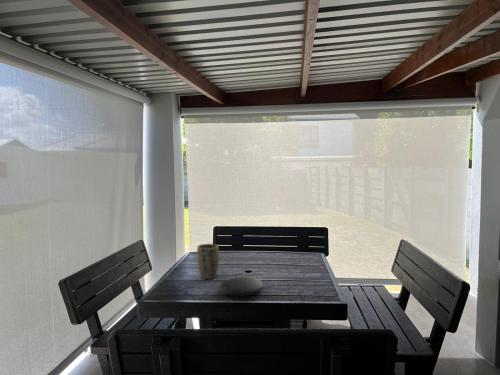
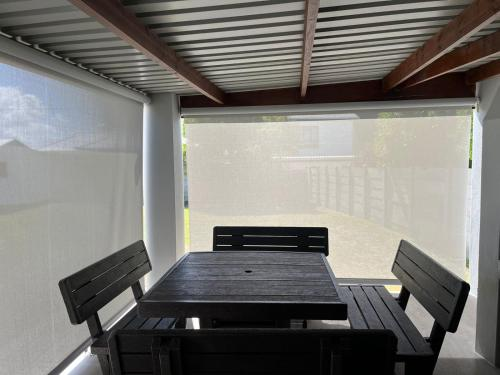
- plate [218,276,264,297]
- plant pot [196,243,220,280]
